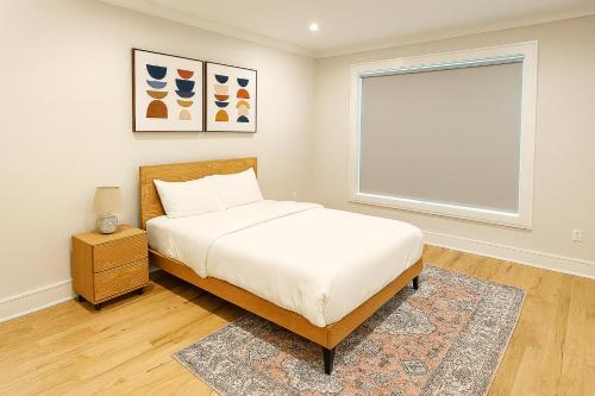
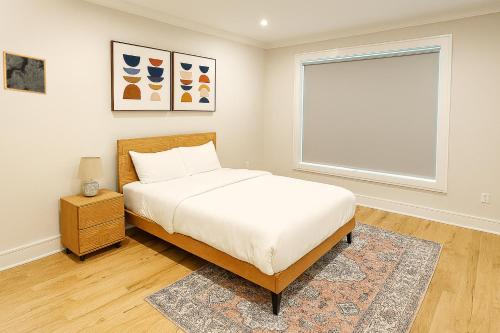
+ wall art [2,50,47,95]
